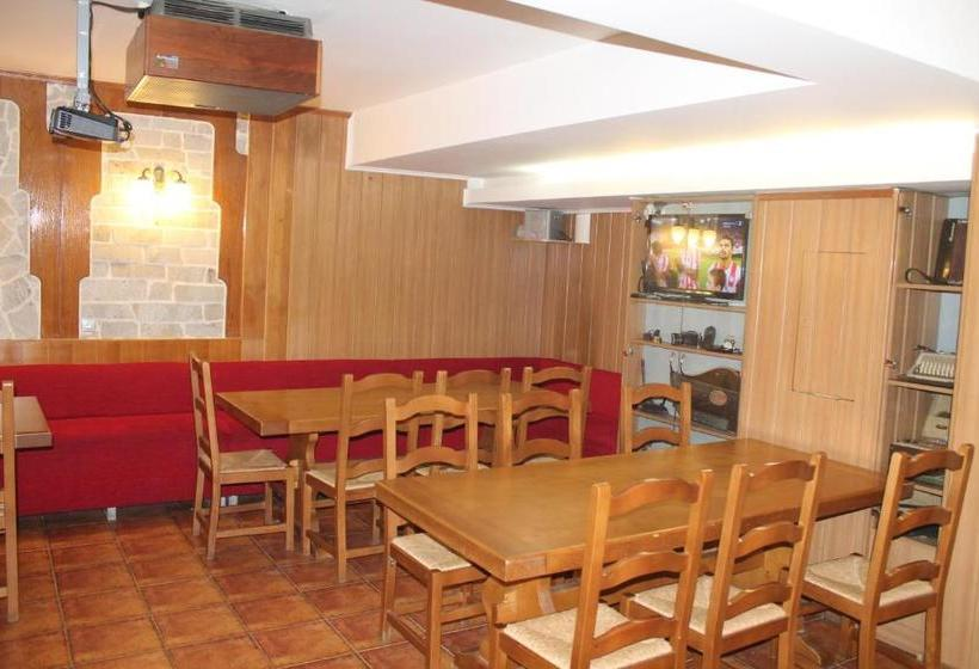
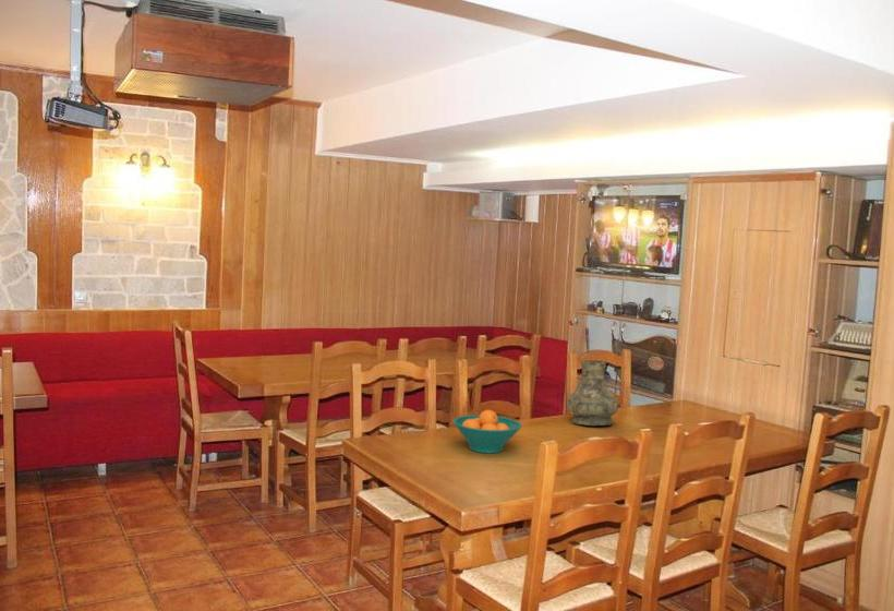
+ vase [566,359,619,427]
+ fruit bowl [451,409,523,455]
